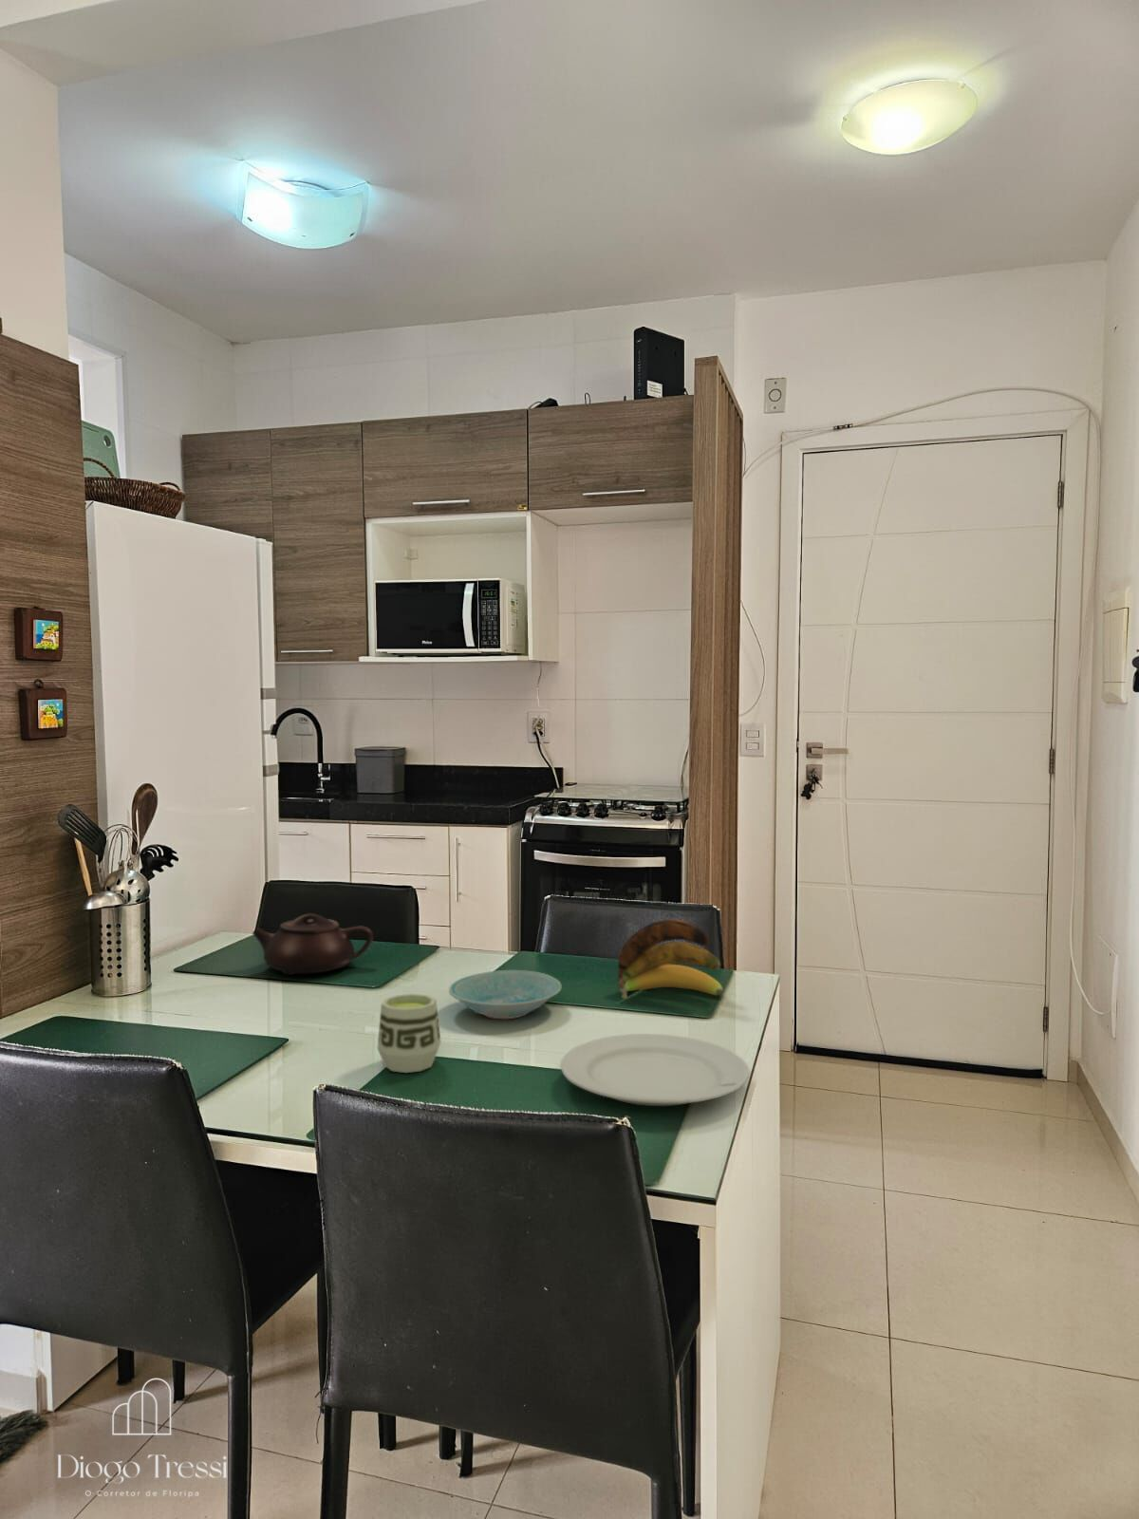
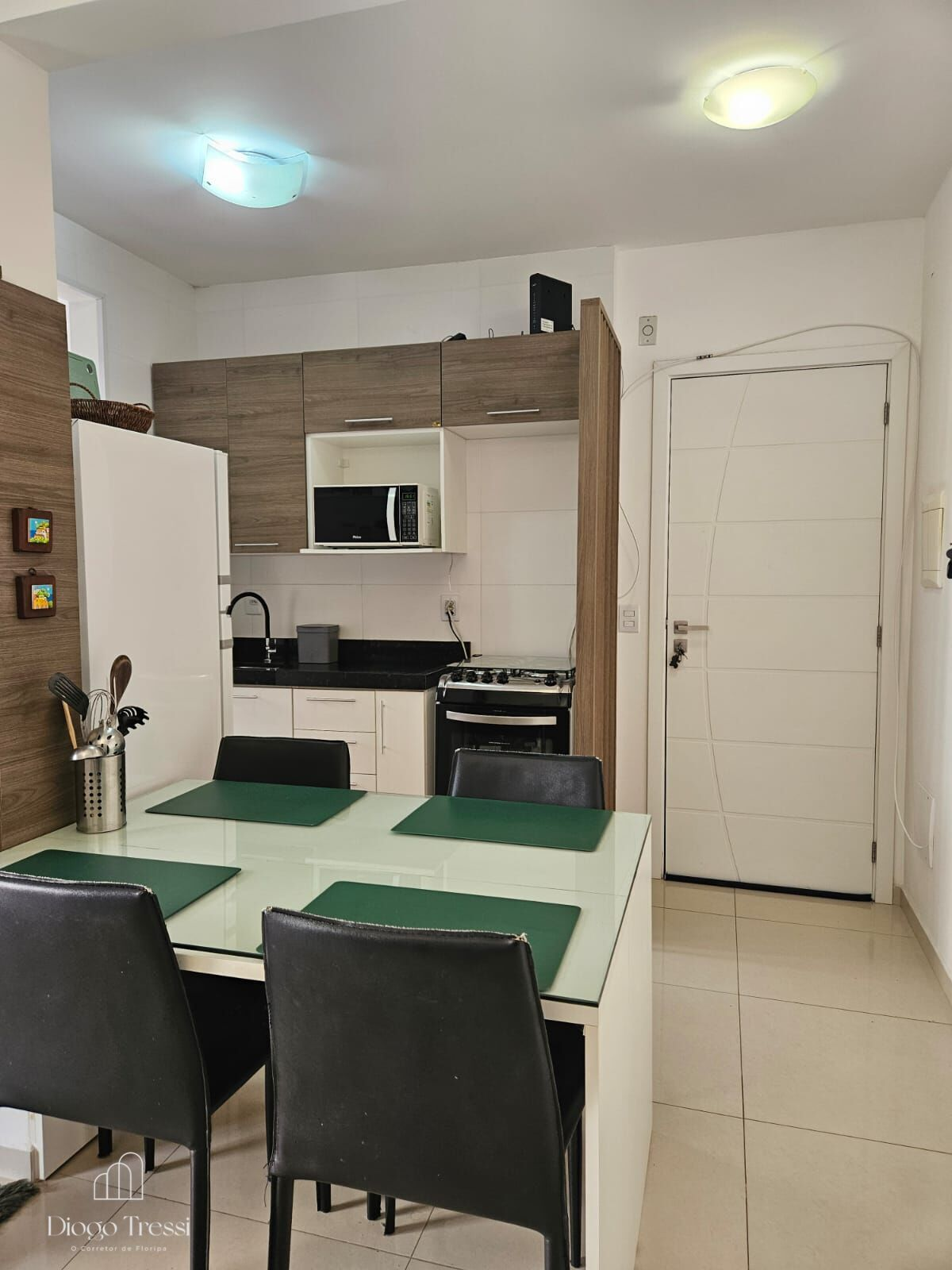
- chinaware [559,1033,751,1108]
- banana [617,919,724,1000]
- cup [377,993,443,1074]
- teapot [251,914,374,976]
- bowl [447,969,562,1019]
